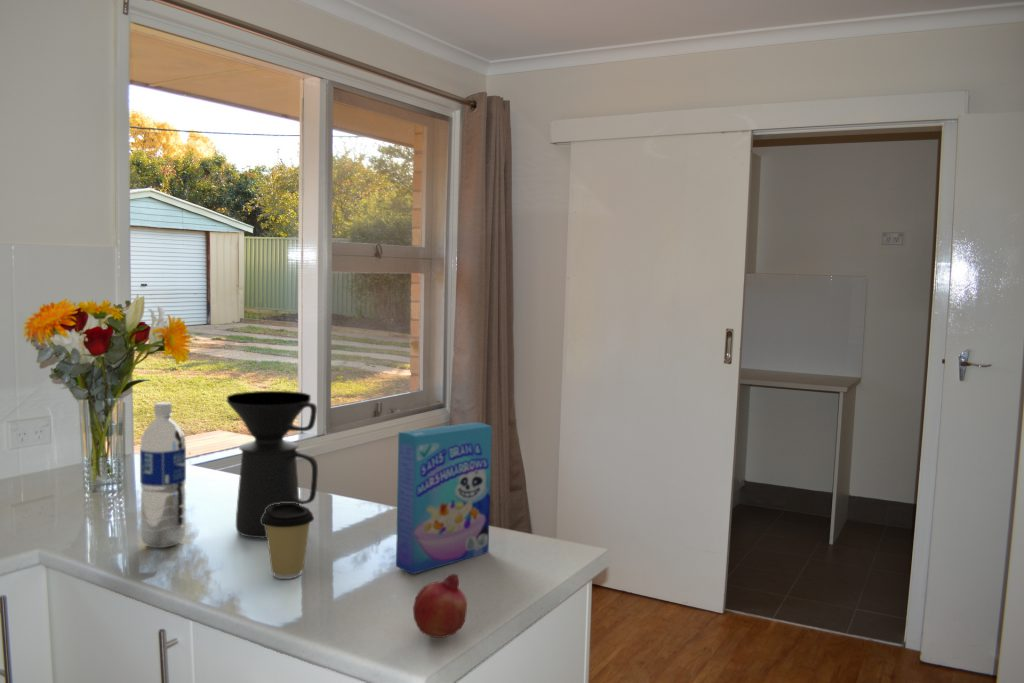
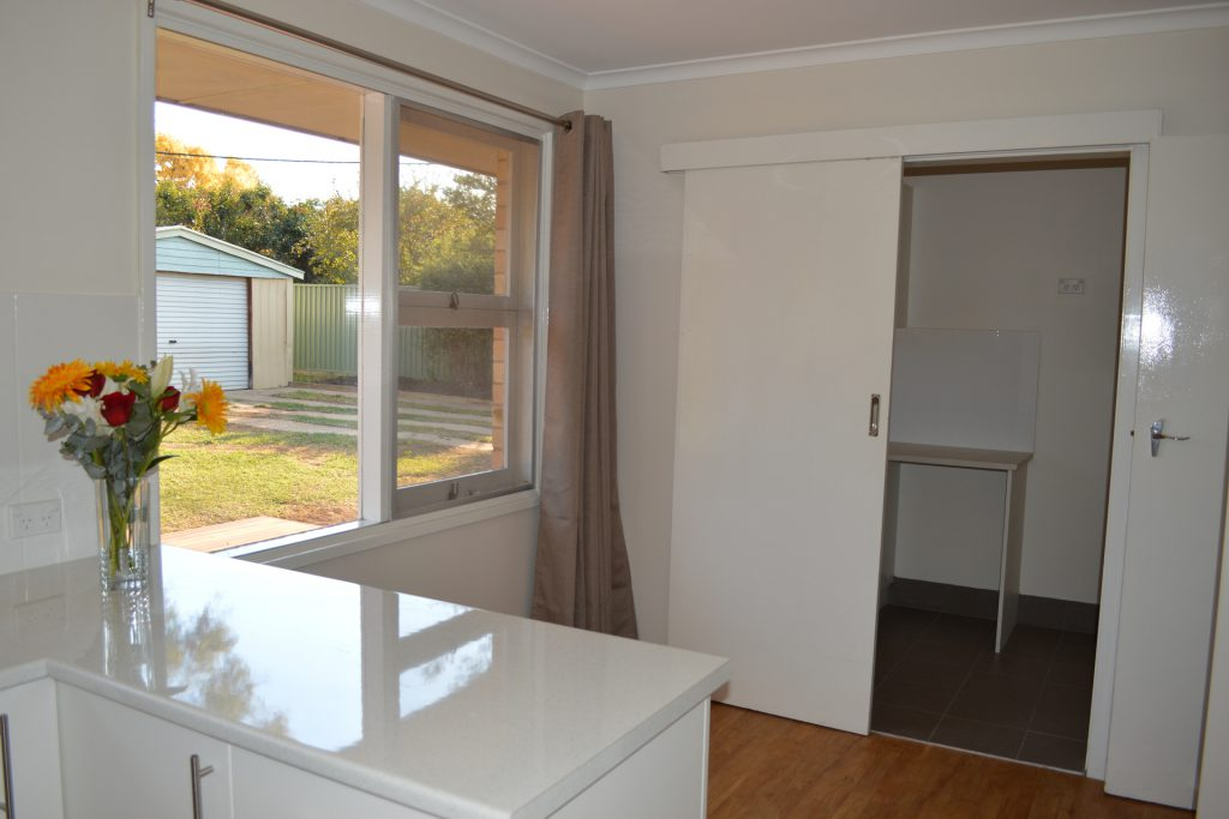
- coffee maker [225,390,319,539]
- coffee cup [262,503,315,580]
- fruit [412,573,468,639]
- cereal box [395,422,493,575]
- water bottle [139,401,187,549]
